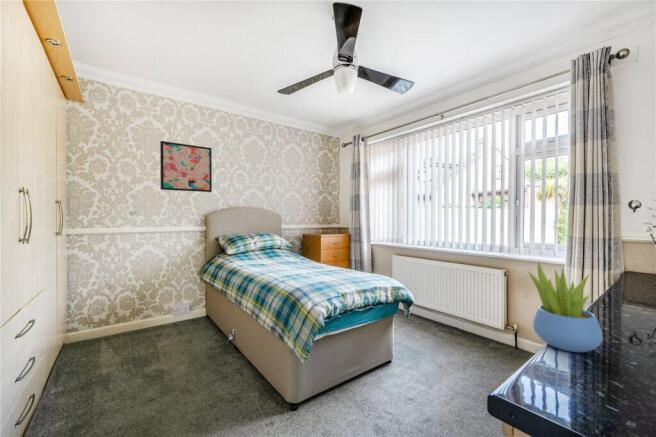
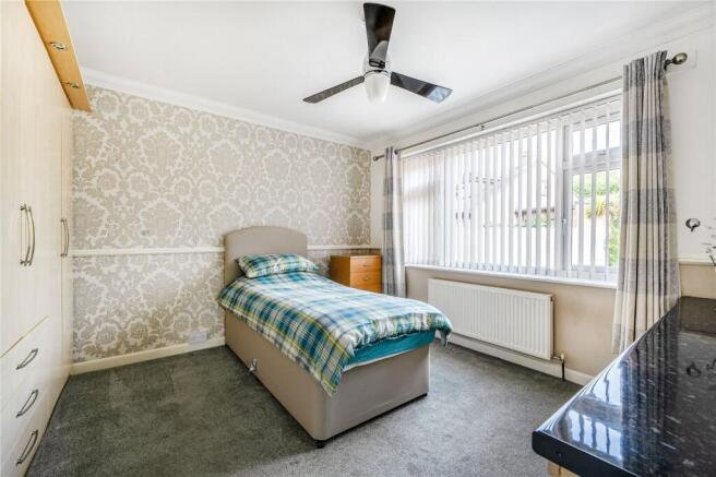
- succulent plant [527,260,604,353]
- wall art [159,140,213,193]
